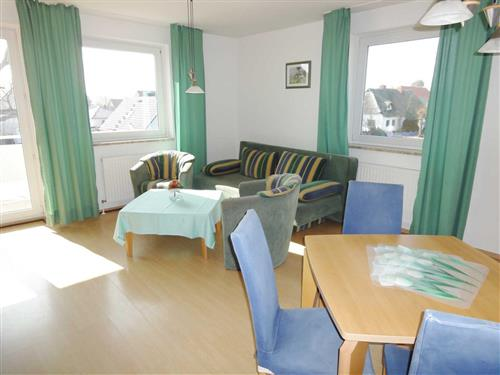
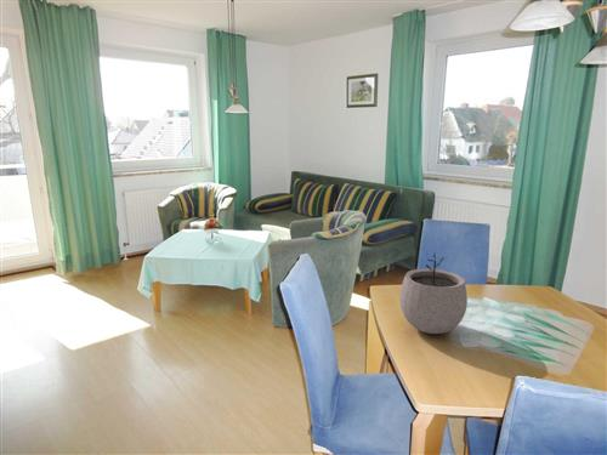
+ plant pot [398,254,469,335]
